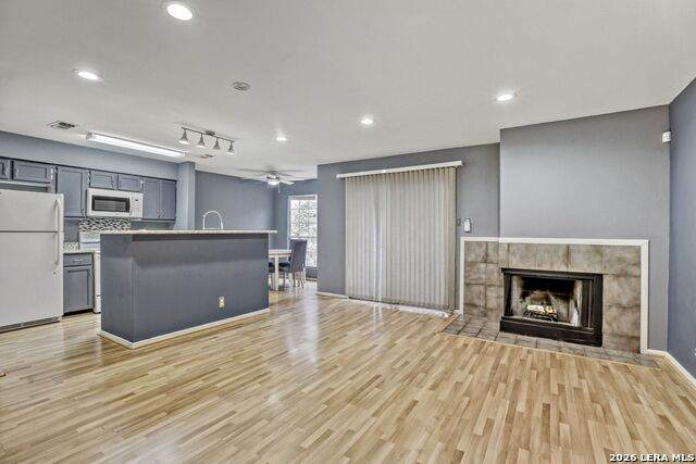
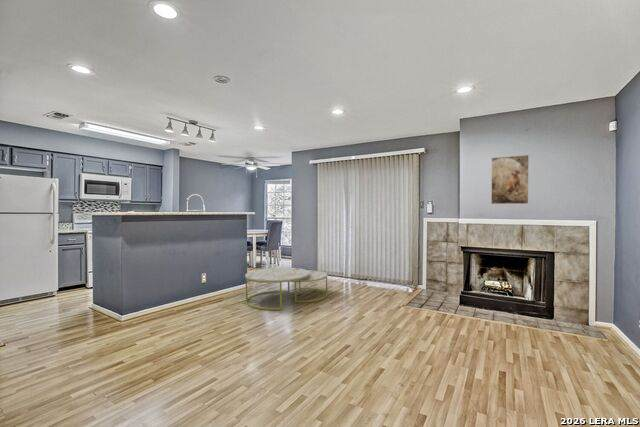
+ coffee table [244,266,328,311]
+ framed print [490,154,530,205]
